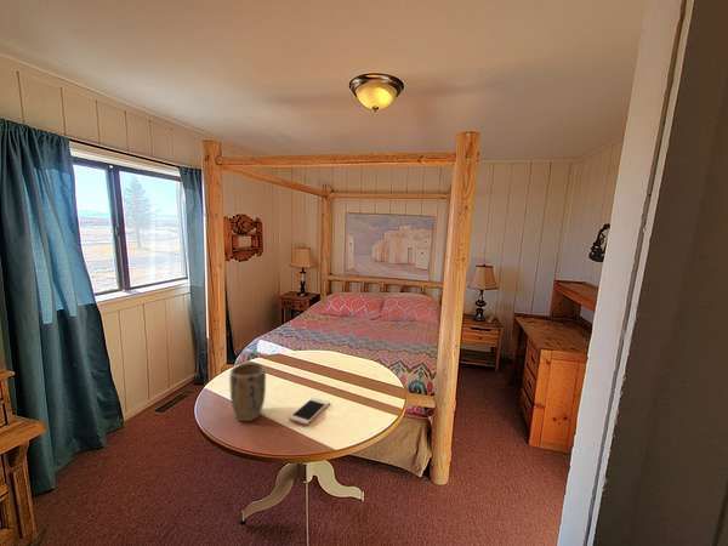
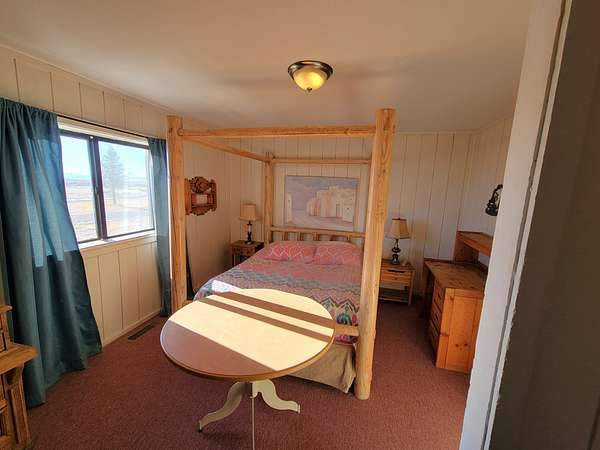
- plant pot [228,362,267,422]
- cell phone [288,396,330,426]
